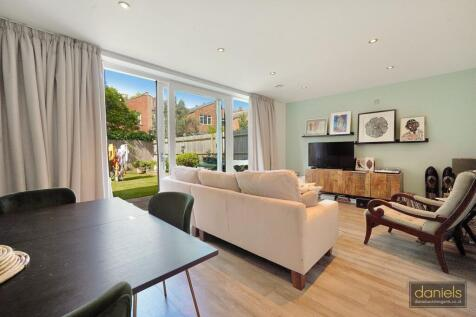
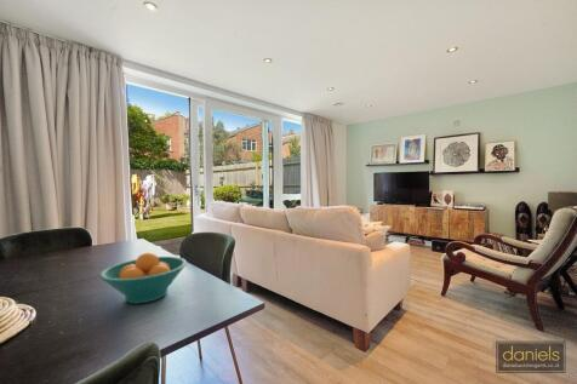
+ fruit bowl [98,251,188,305]
